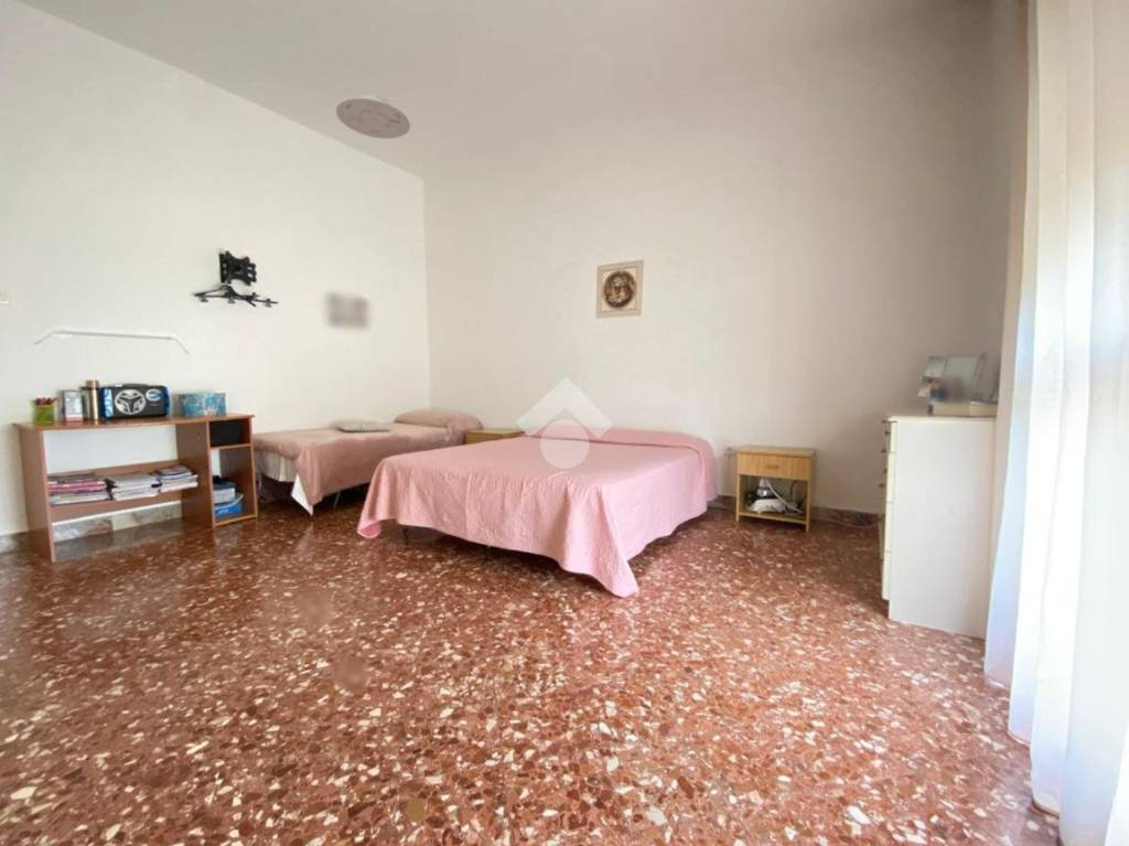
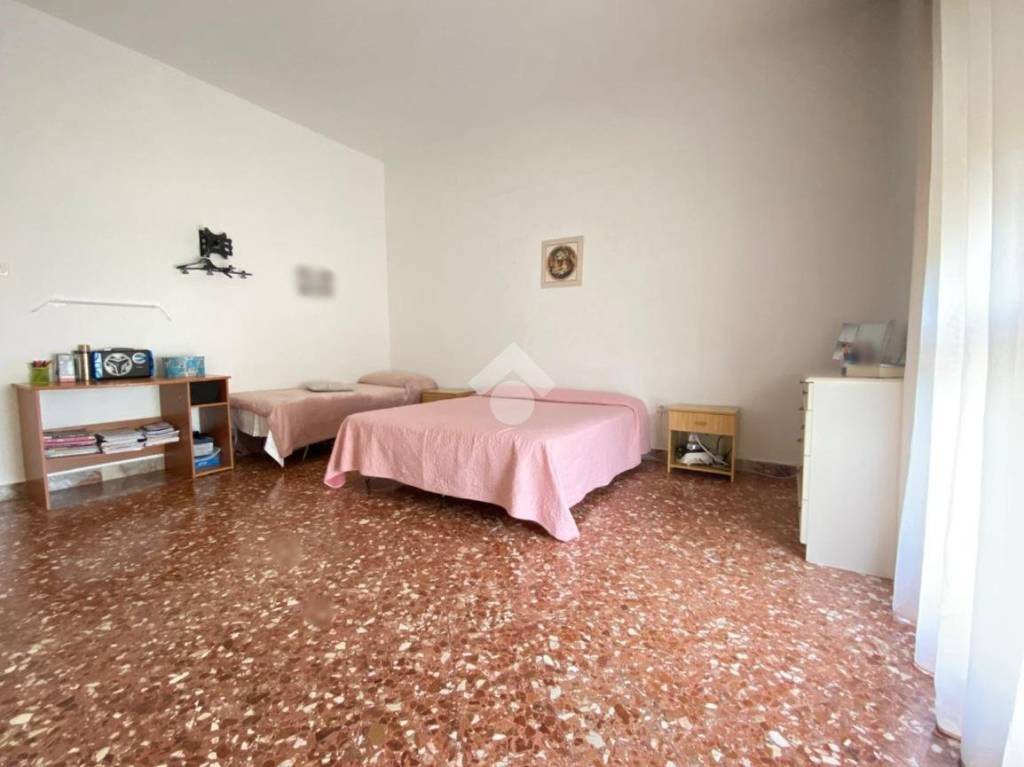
- ceiling light fixture [335,93,411,140]
